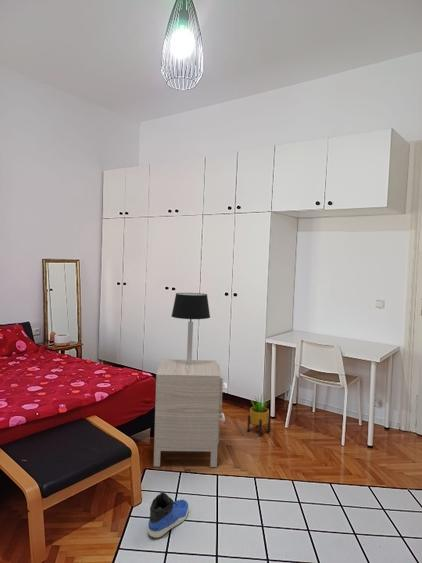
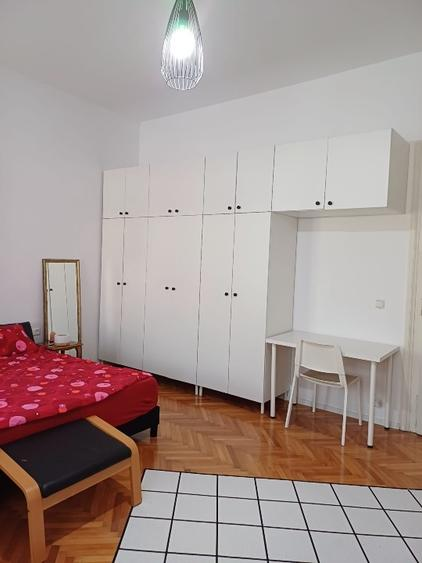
- potted plant [246,392,272,437]
- sneaker [147,491,190,539]
- table lamp [170,292,211,365]
- nightstand [153,358,229,468]
